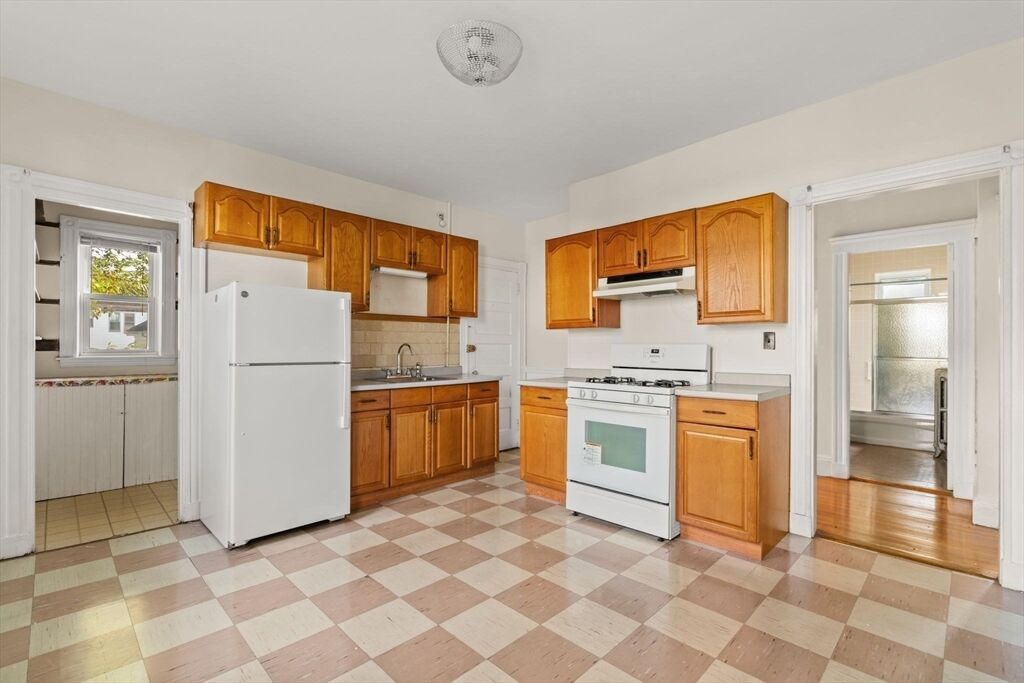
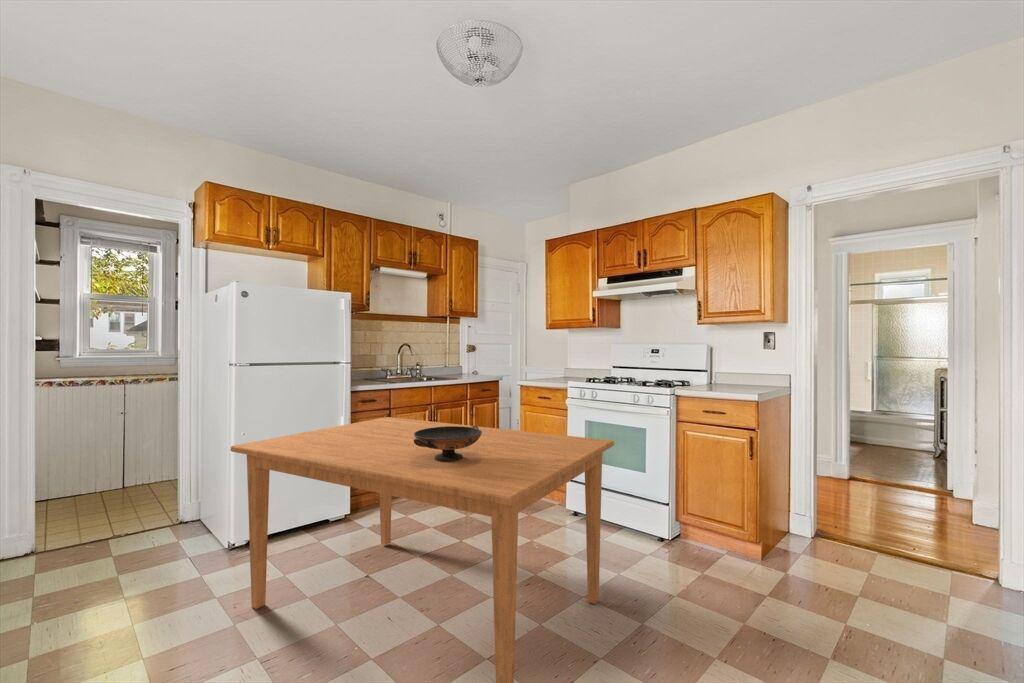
+ decorative bowl [414,424,482,462]
+ dining table [230,416,615,683]
